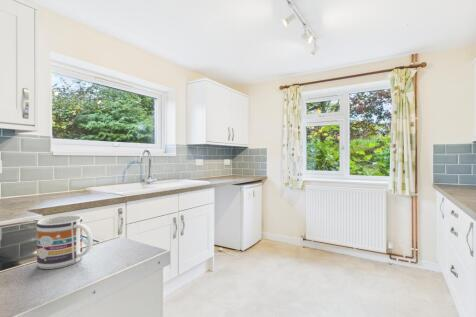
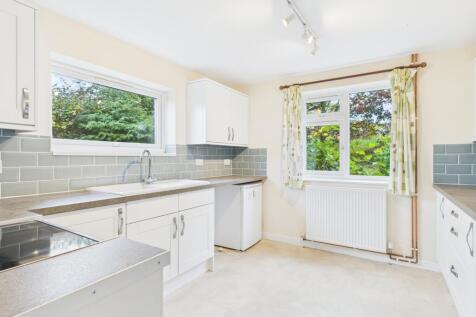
- mug [36,214,94,270]
